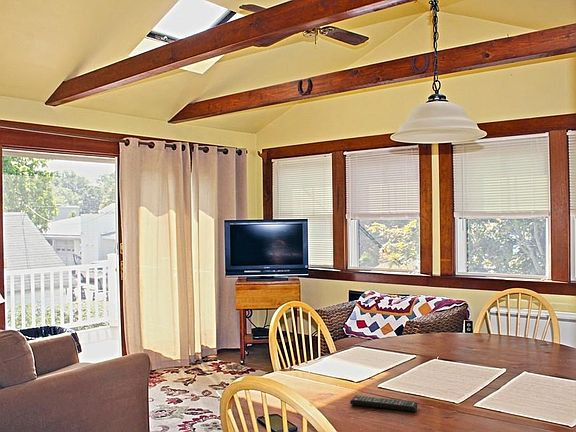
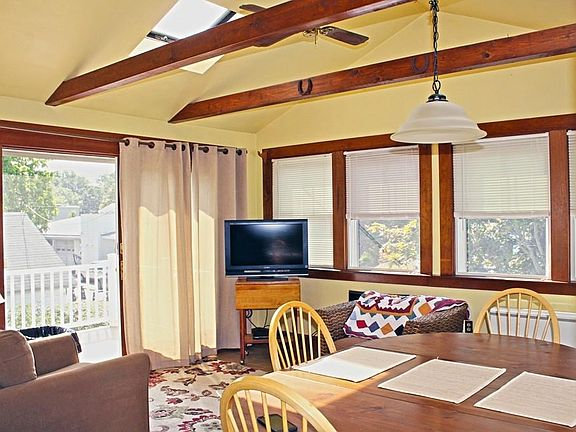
- remote control [349,395,418,412]
